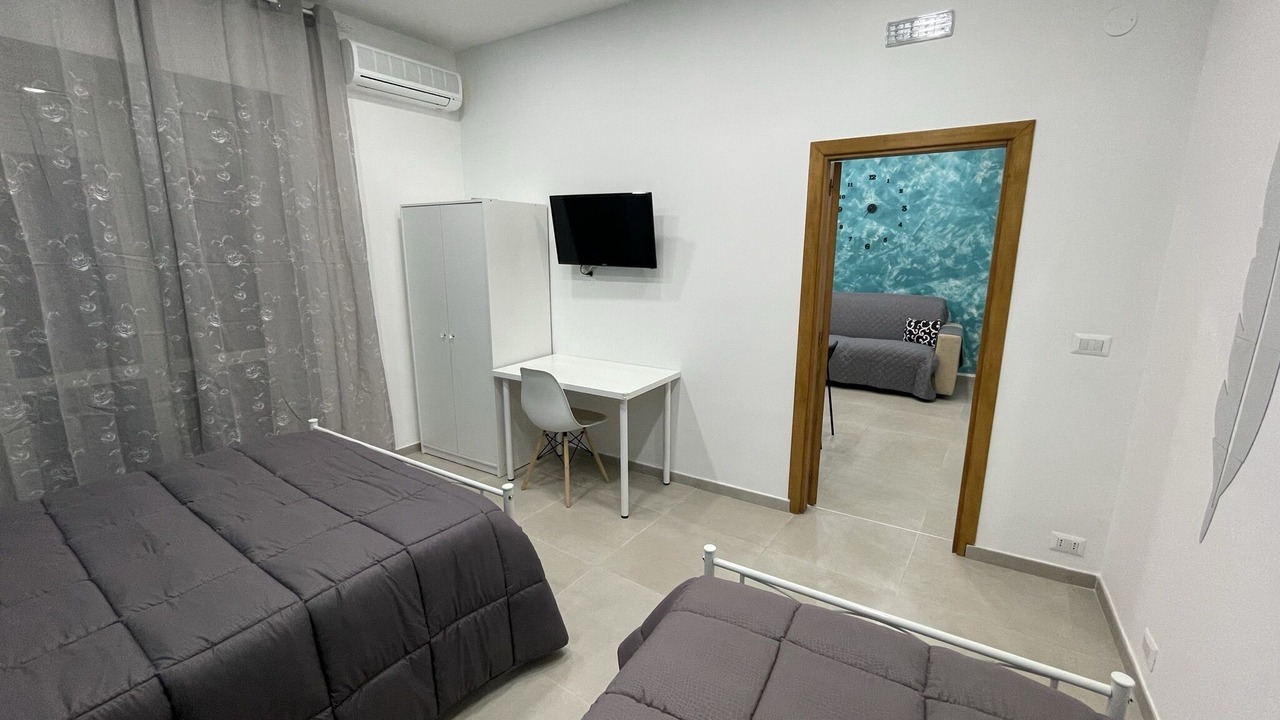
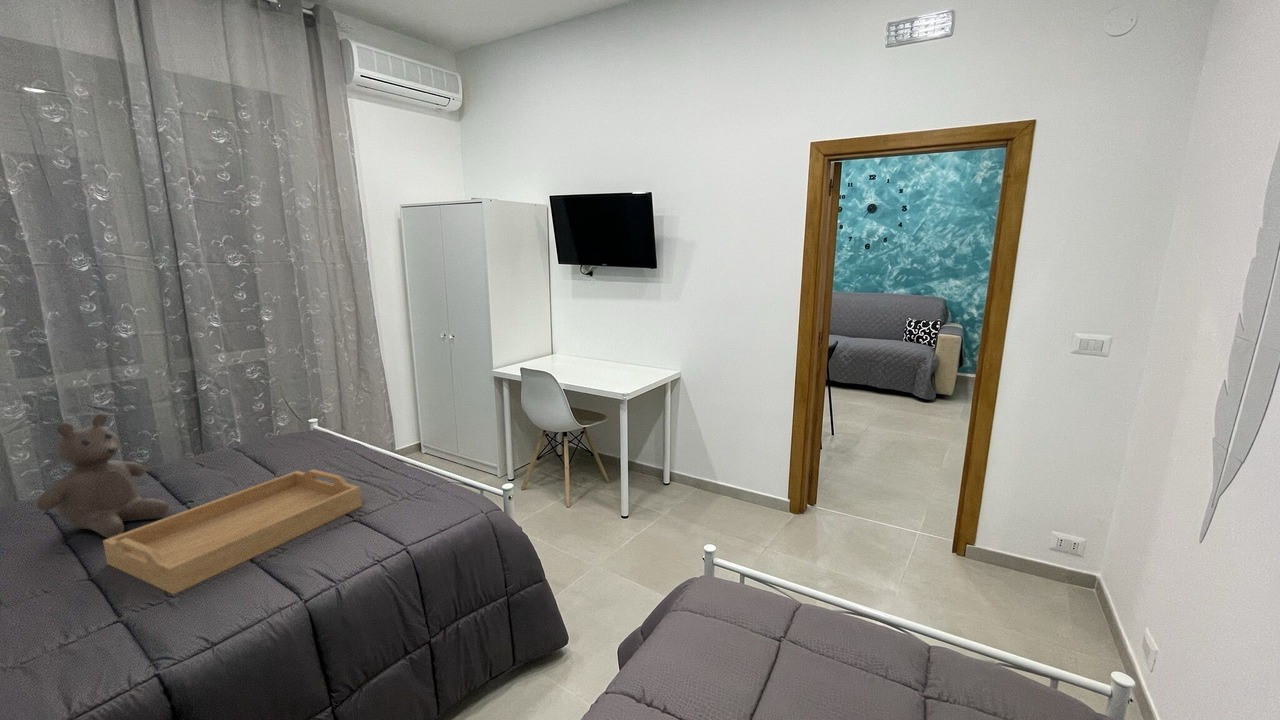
+ serving tray [102,468,363,596]
+ teddy bear [35,413,170,539]
